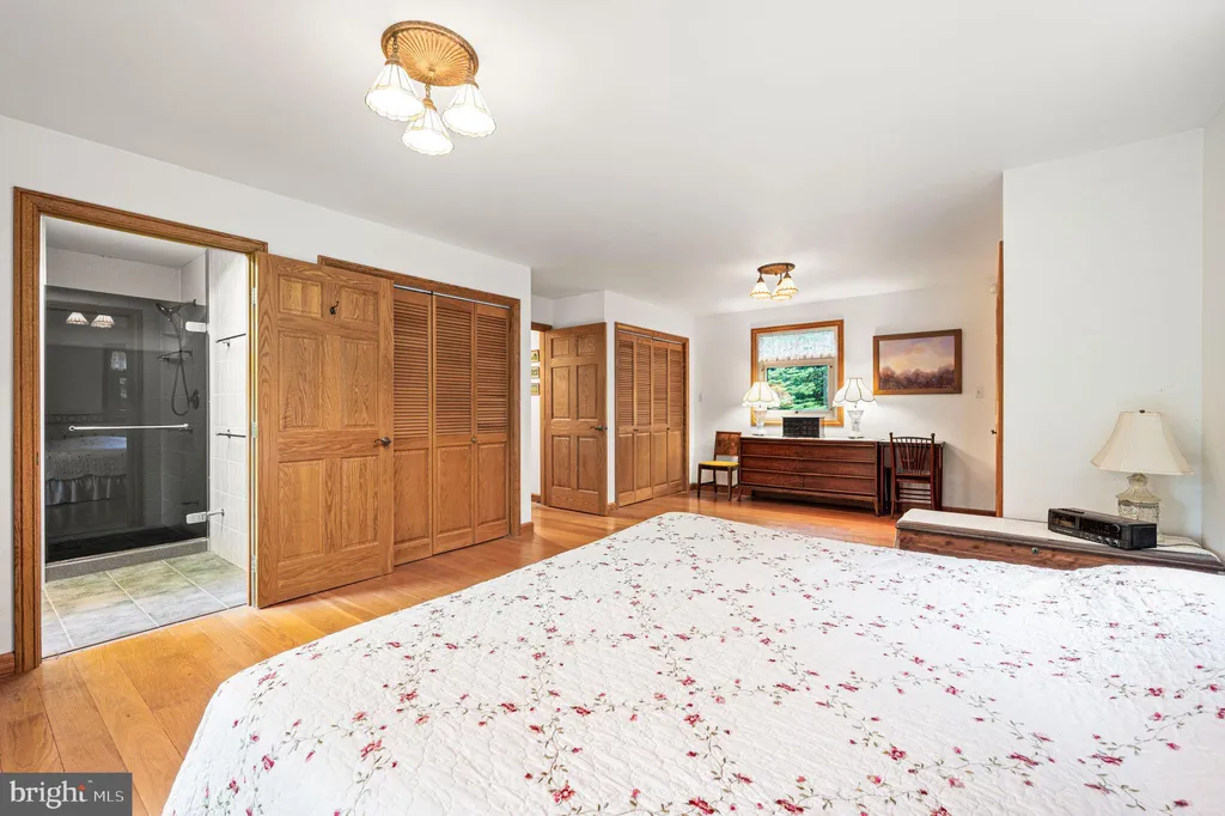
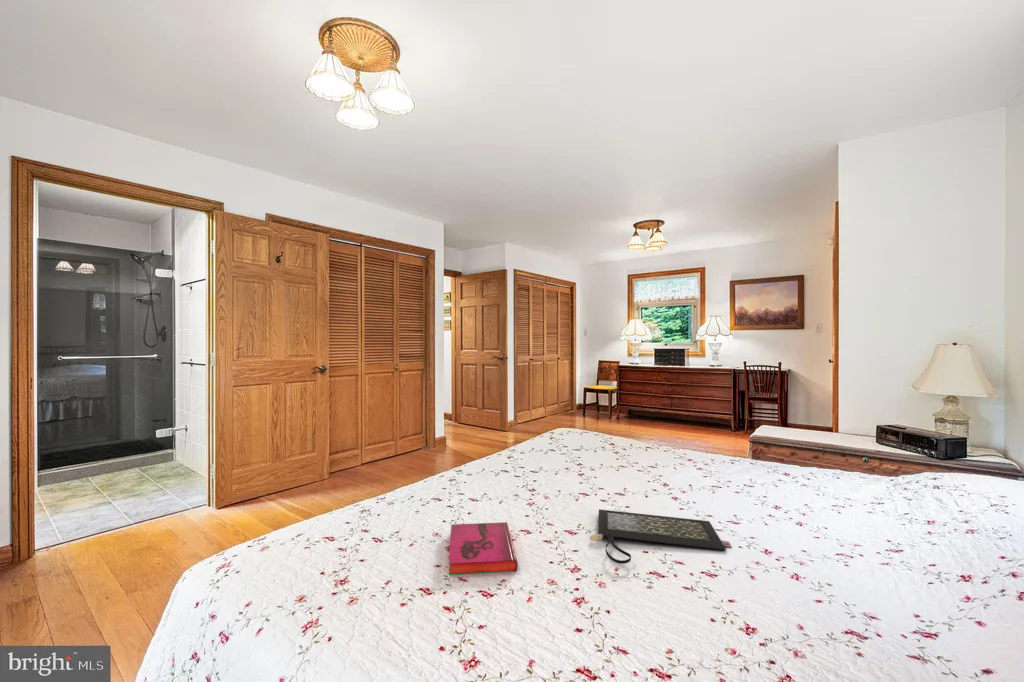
+ clutch bag [589,508,732,565]
+ hardback book [448,521,518,576]
